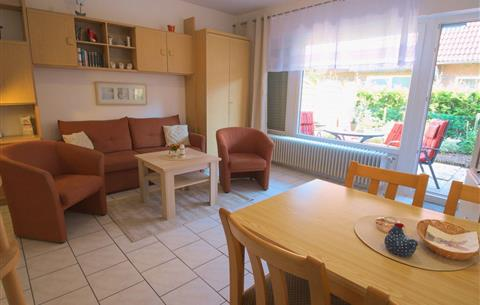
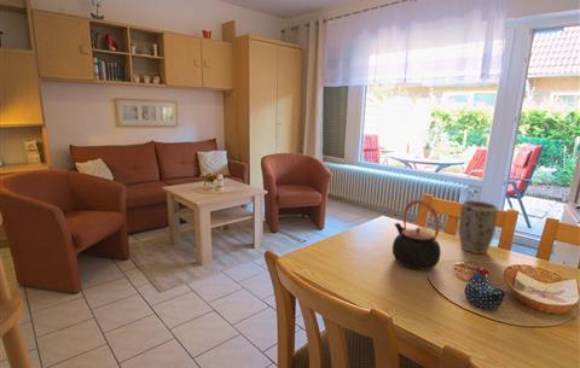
+ teapot [392,198,442,270]
+ plant pot [458,199,499,255]
